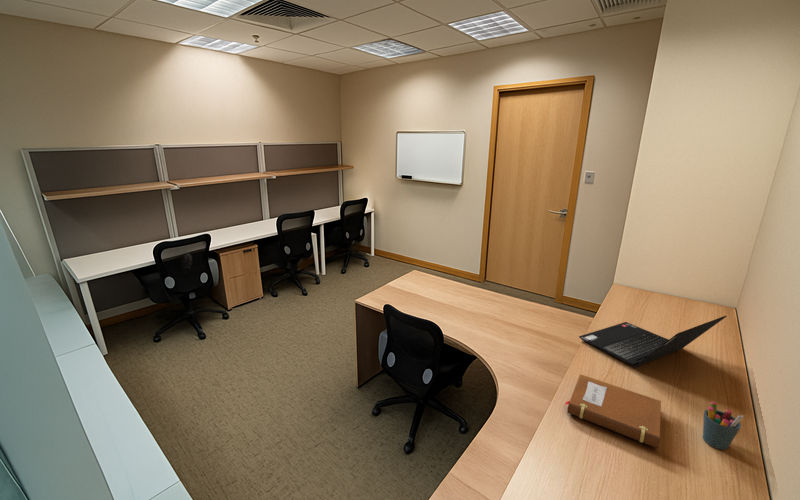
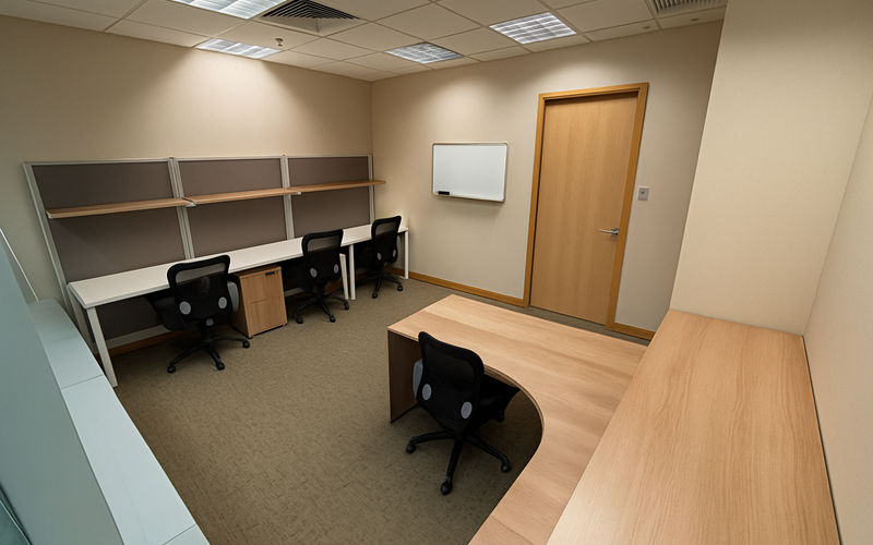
- laptop computer [578,315,728,369]
- pen holder [702,401,745,451]
- notebook [563,373,662,449]
